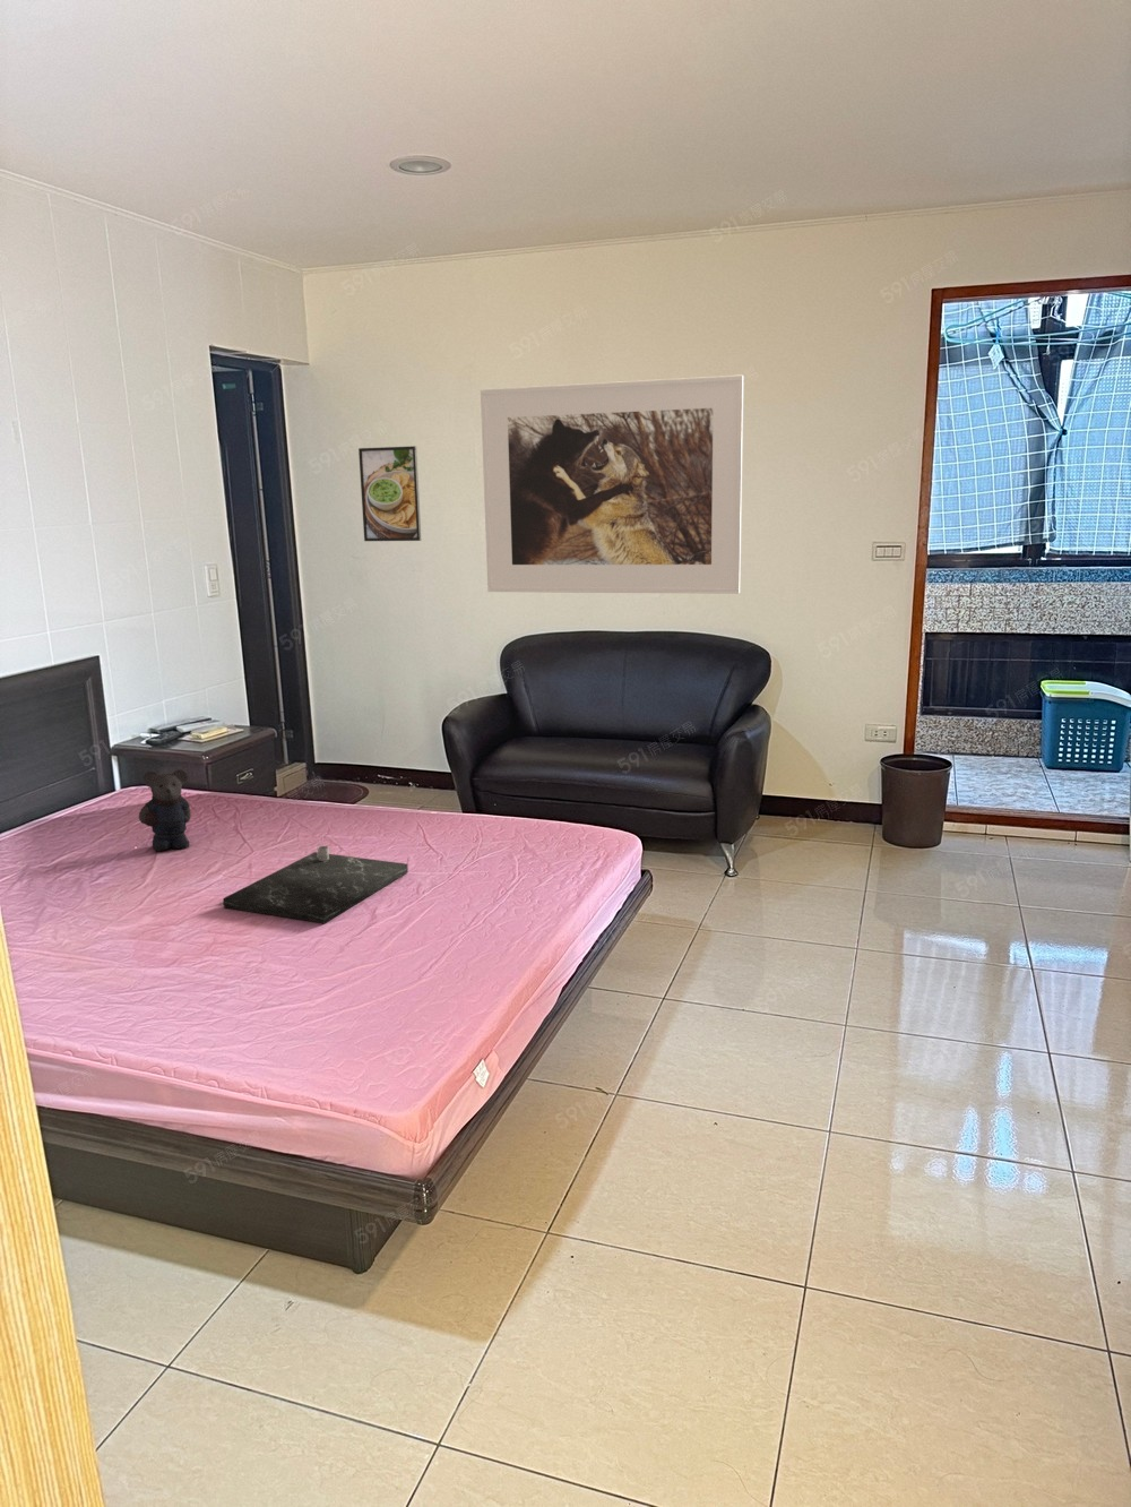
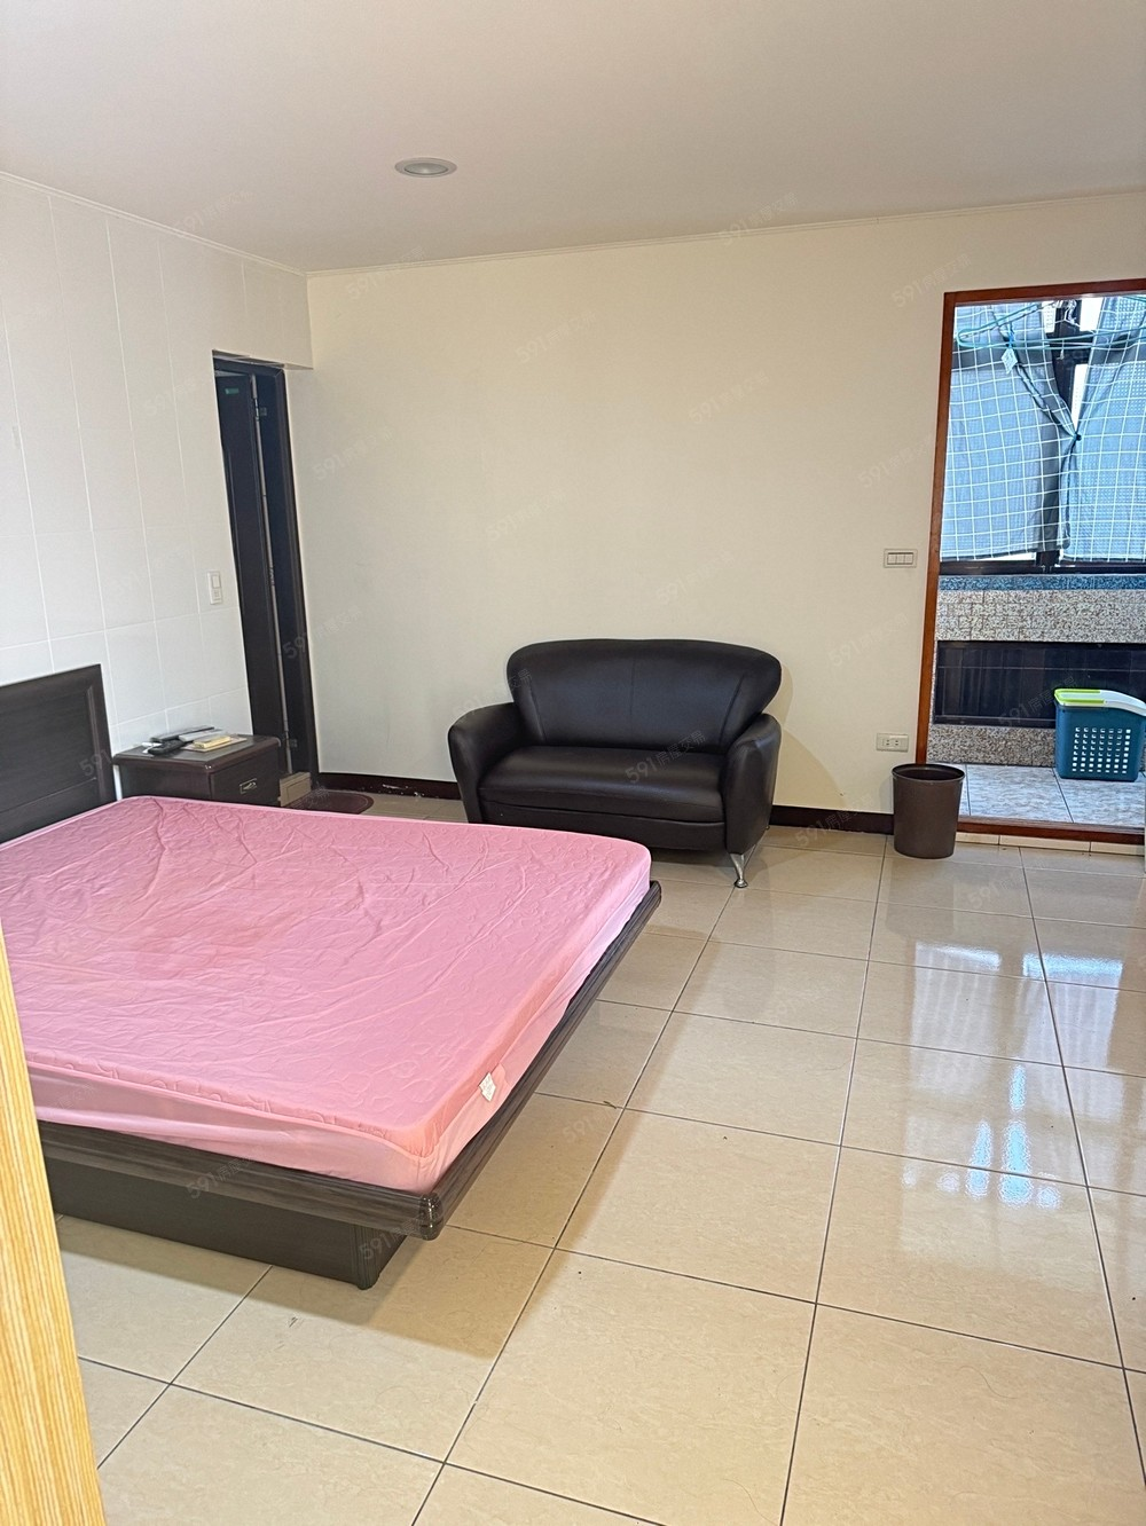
- tray [222,845,410,925]
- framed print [358,444,422,542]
- bear [138,768,192,852]
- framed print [480,374,745,595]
